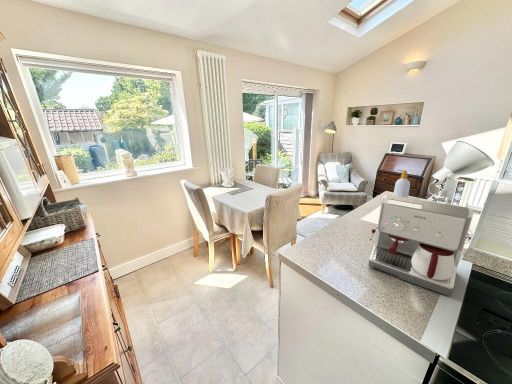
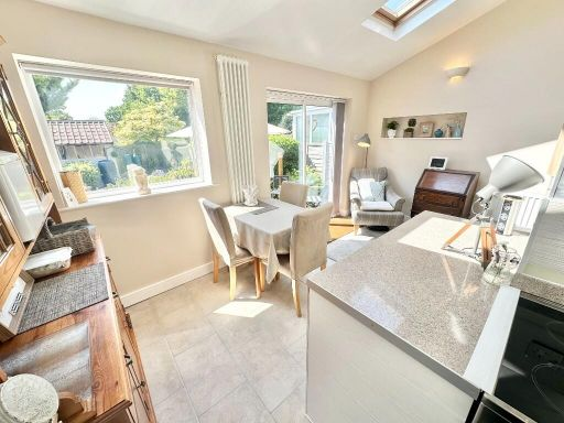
- soap bottle [392,169,411,198]
- coffee maker [367,194,474,297]
